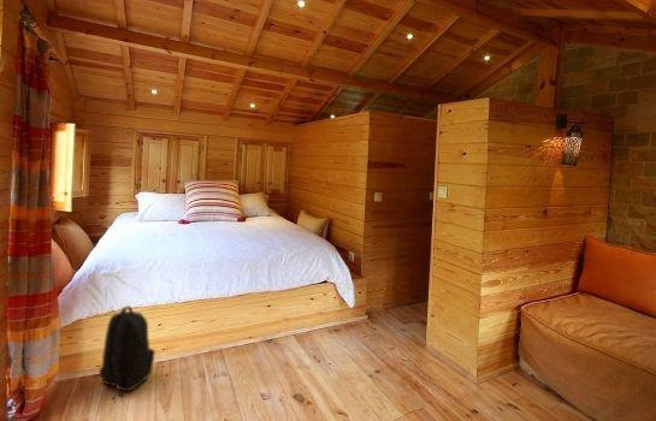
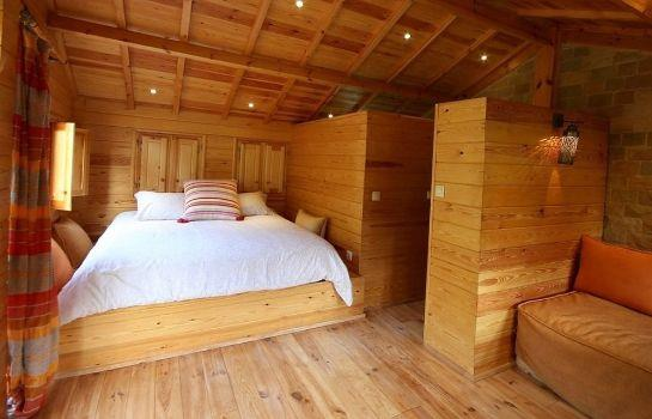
- backpack [97,304,156,392]
